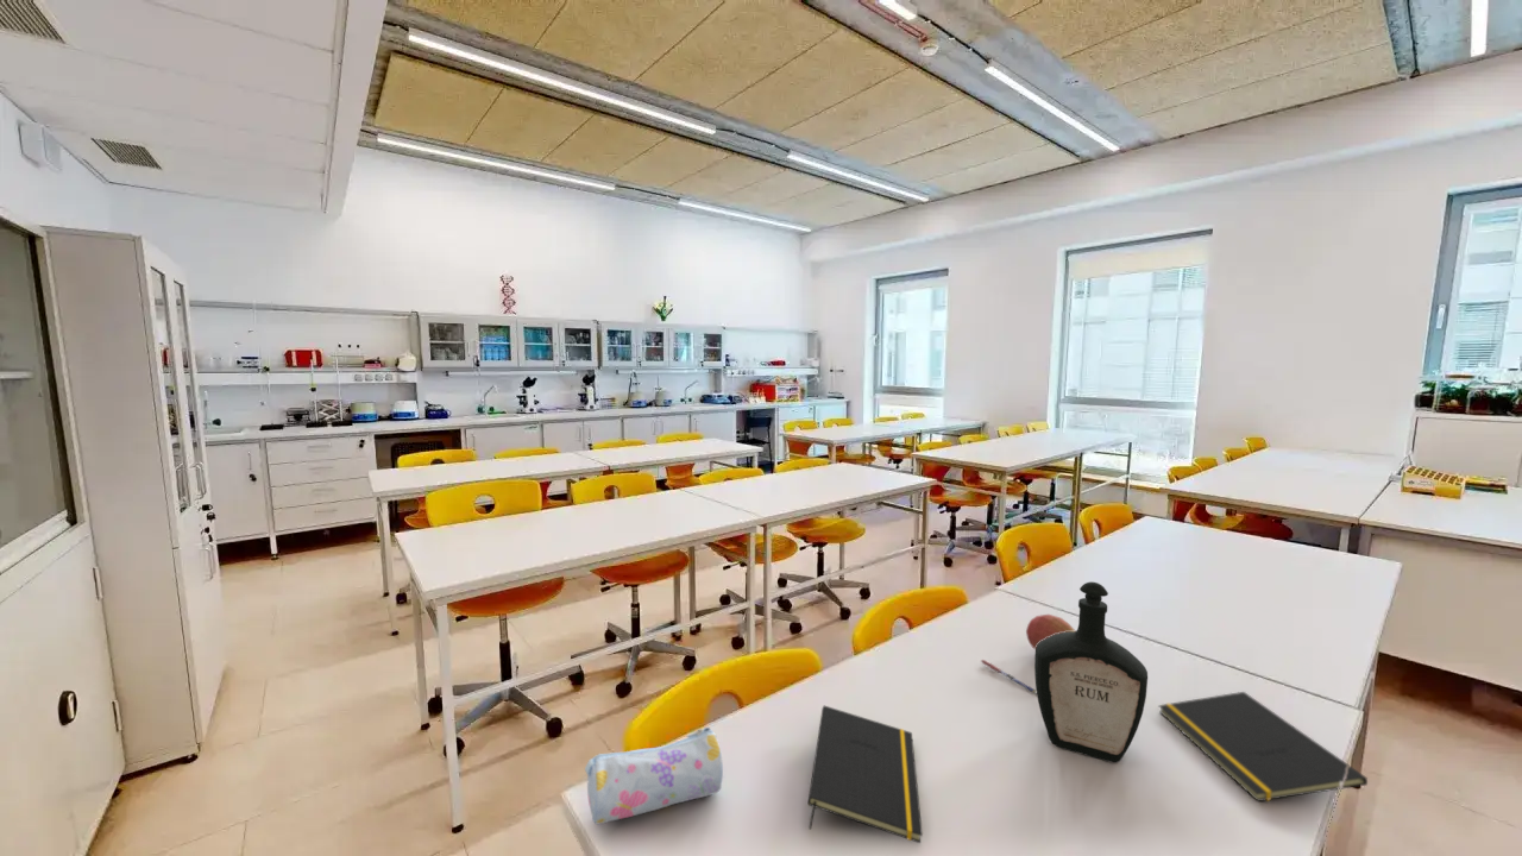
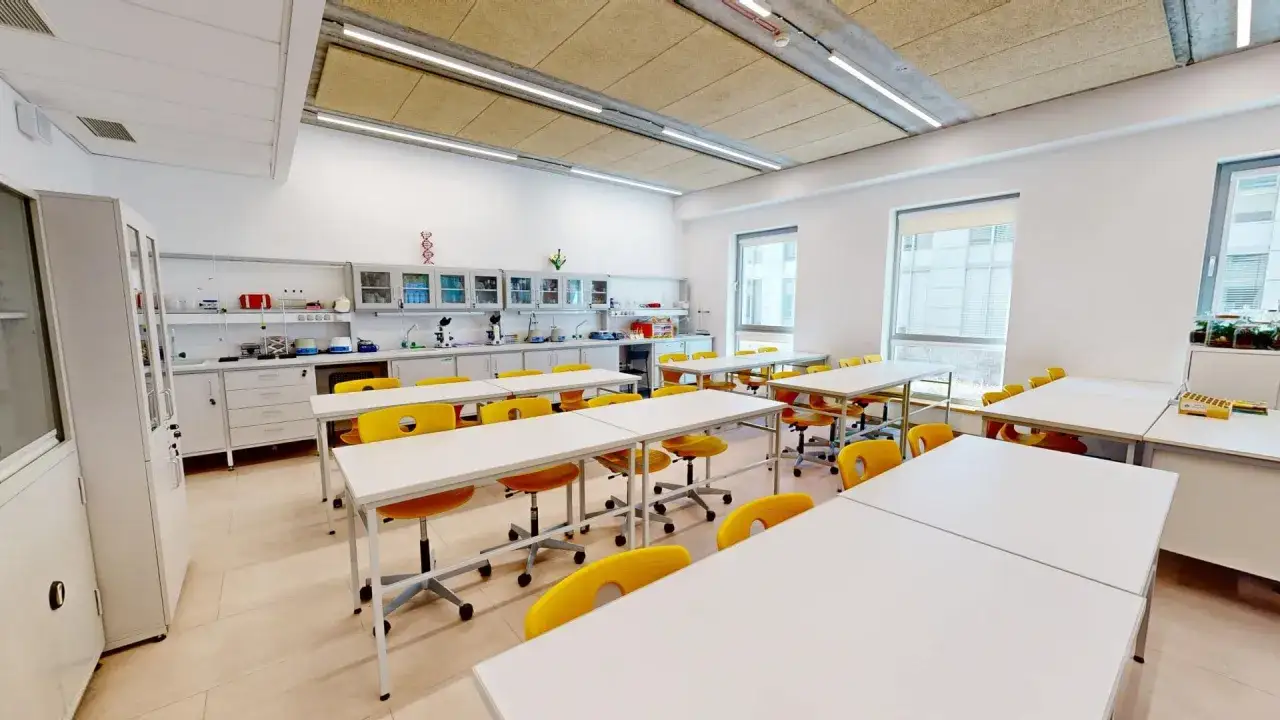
- pencil case [584,726,724,826]
- notepad [1157,691,1369,802]
- bottle [1033,580,1149,763]
- notepad [807,705,924,844]
- pen [980,659,1037,696]
- fruit [1025,613,1076,652]
